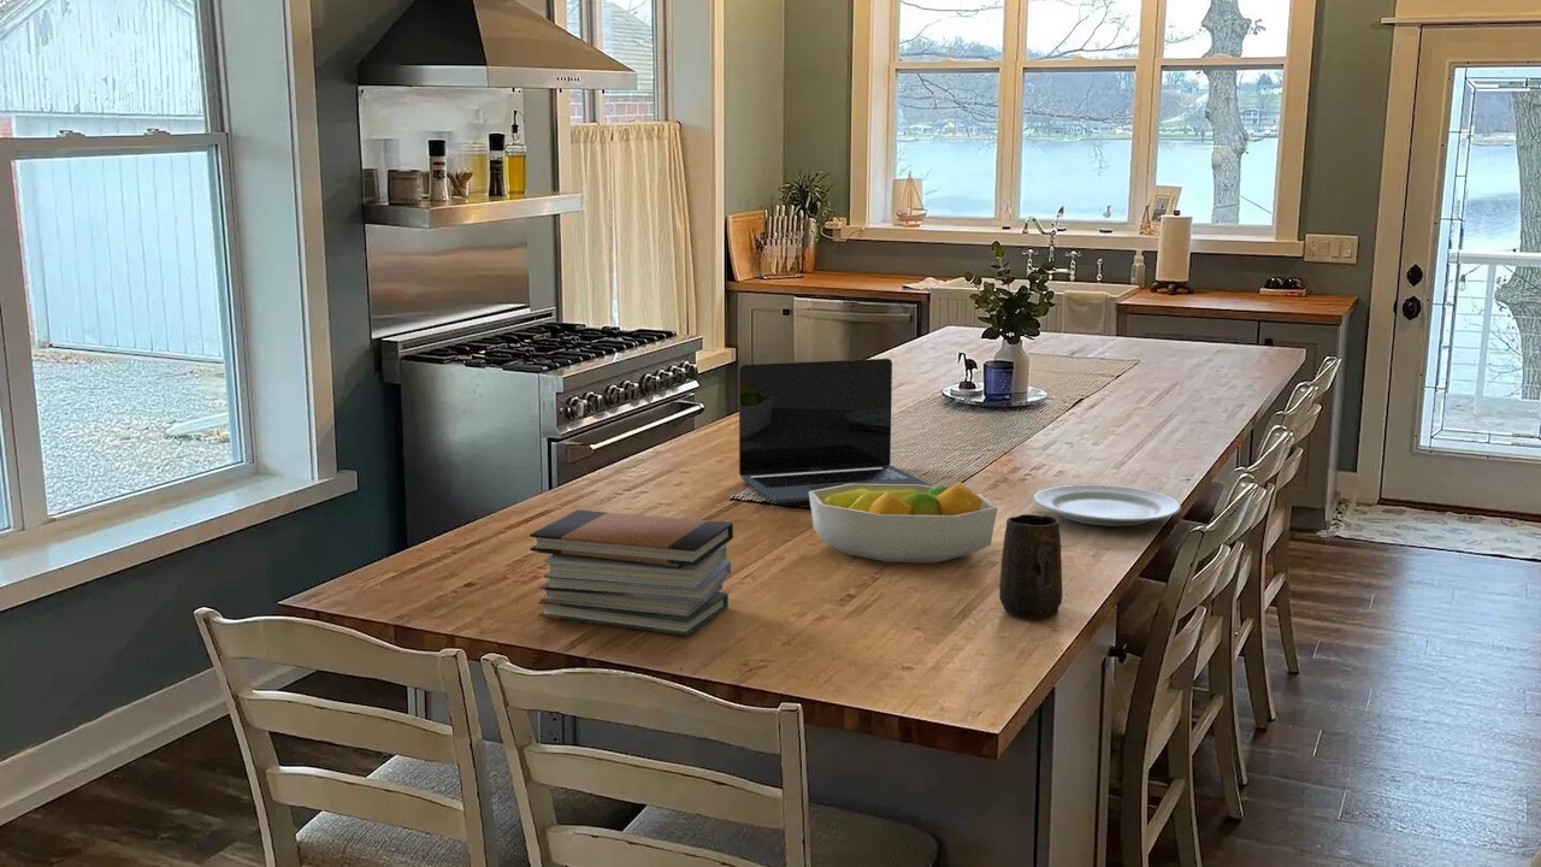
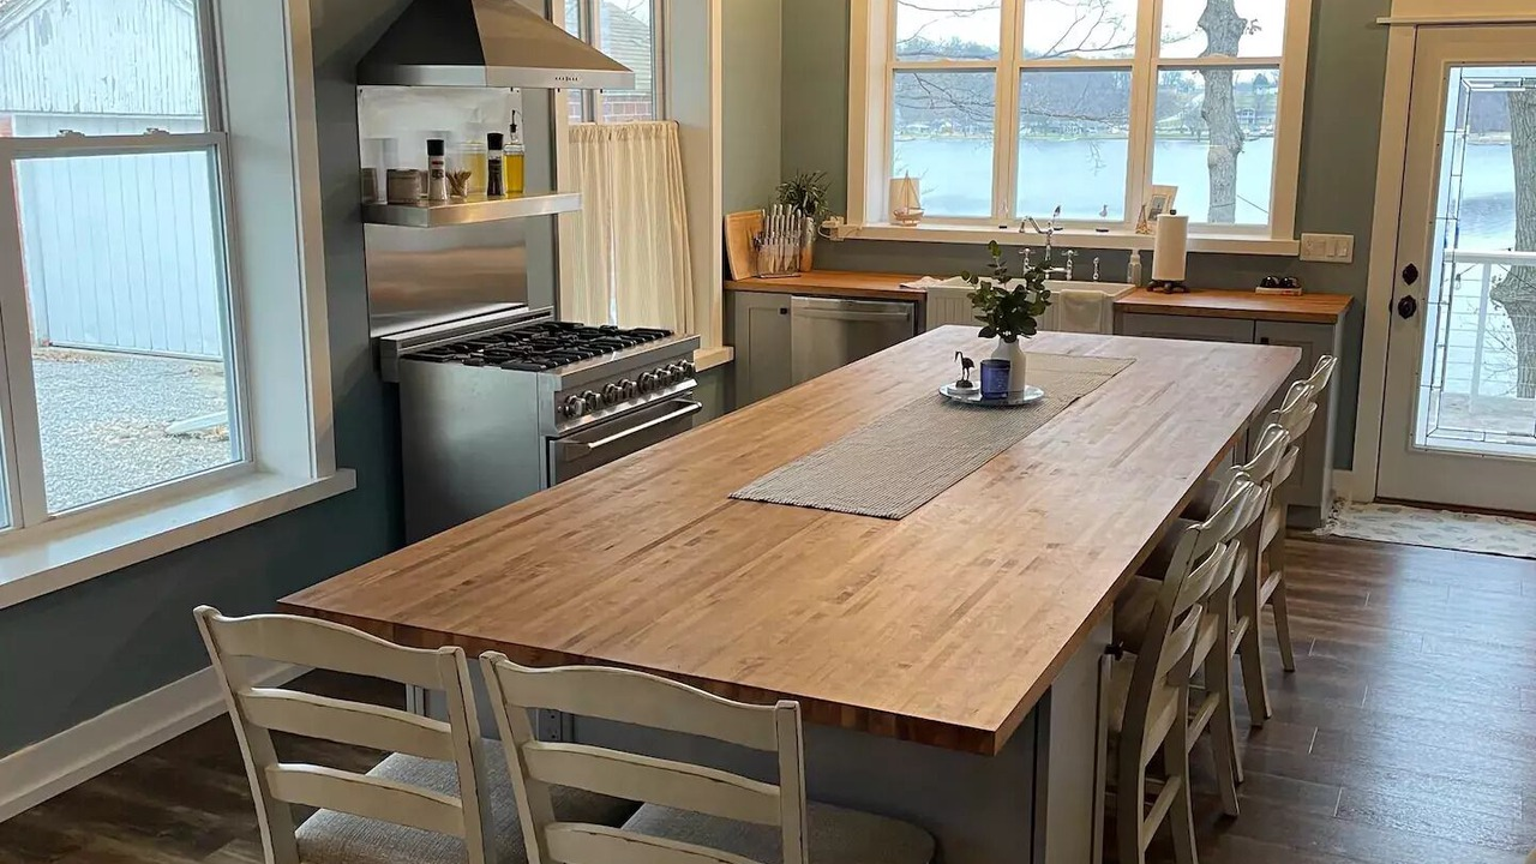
- laptop [738,358,937,503]
- chinaware [1032,484,1182,527]
- book stack [529,508,734,637]
- mug [998,513,1063,620]
- fruit bowl [809,480,999,564]
